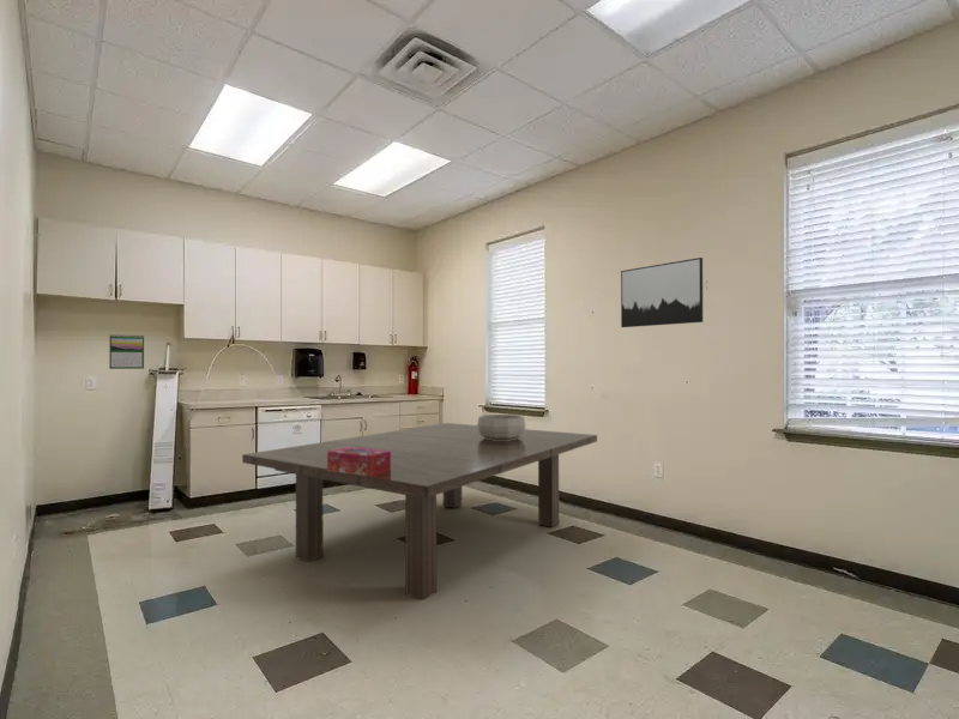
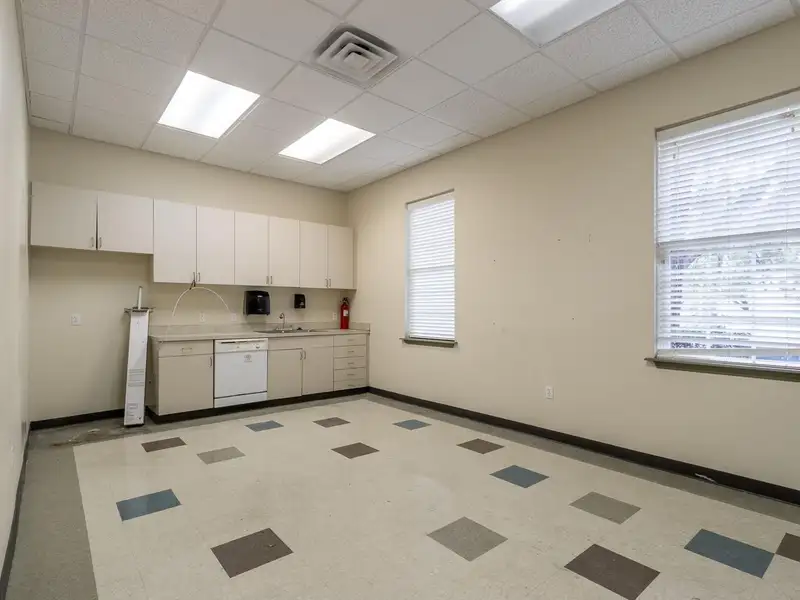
- dining table [241,422,598,602]
- decorative bowl [476,413,526,441]
- tissue box [327,447,391,477]
- calendar [108,333,145,370]
- wall art [620,256,704,328]
